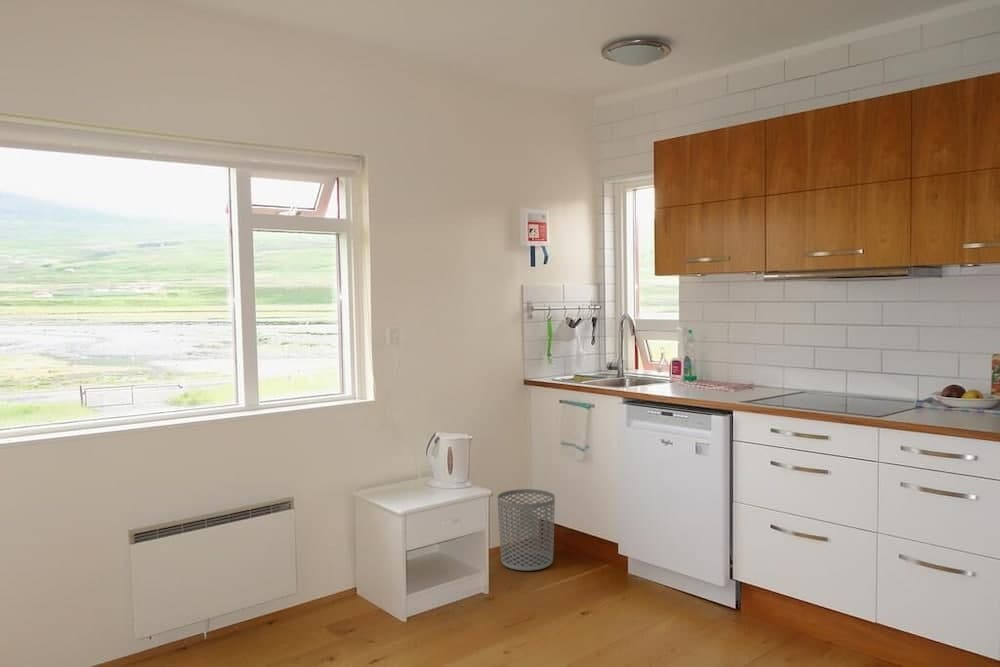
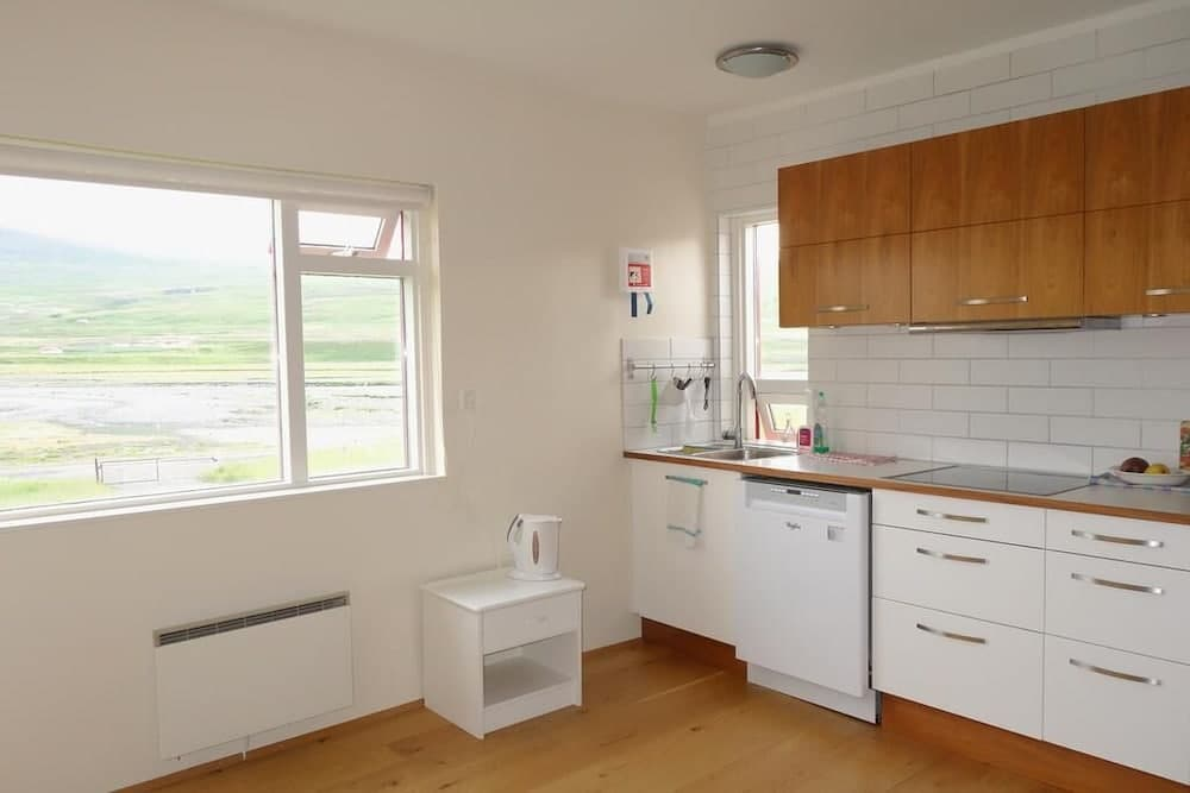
- waste bin [497,488,556,572]
